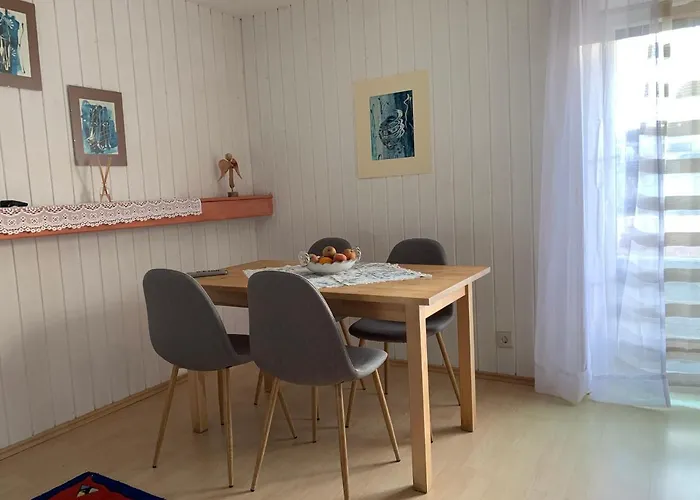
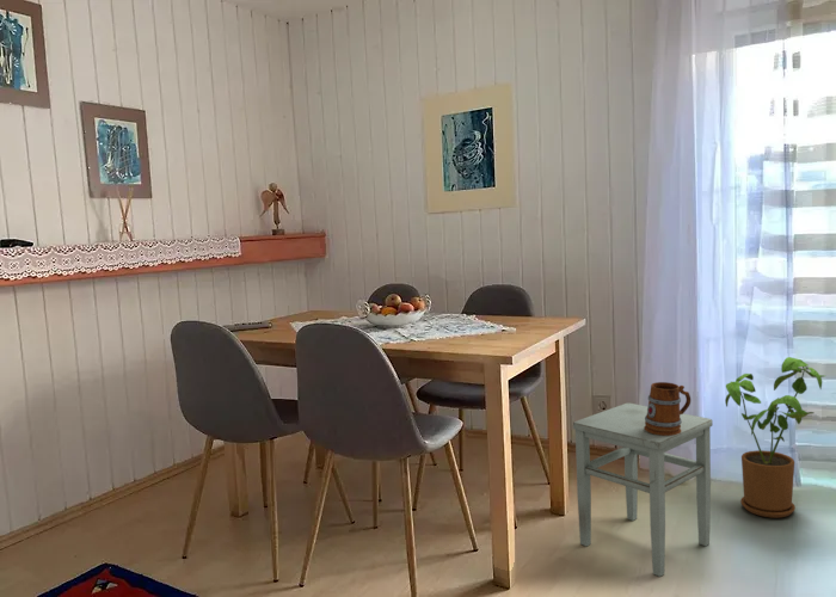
+ house plant [724,356,825,519]
+ stool [572,402,714,578]
+ mug [644,381,691,436]
